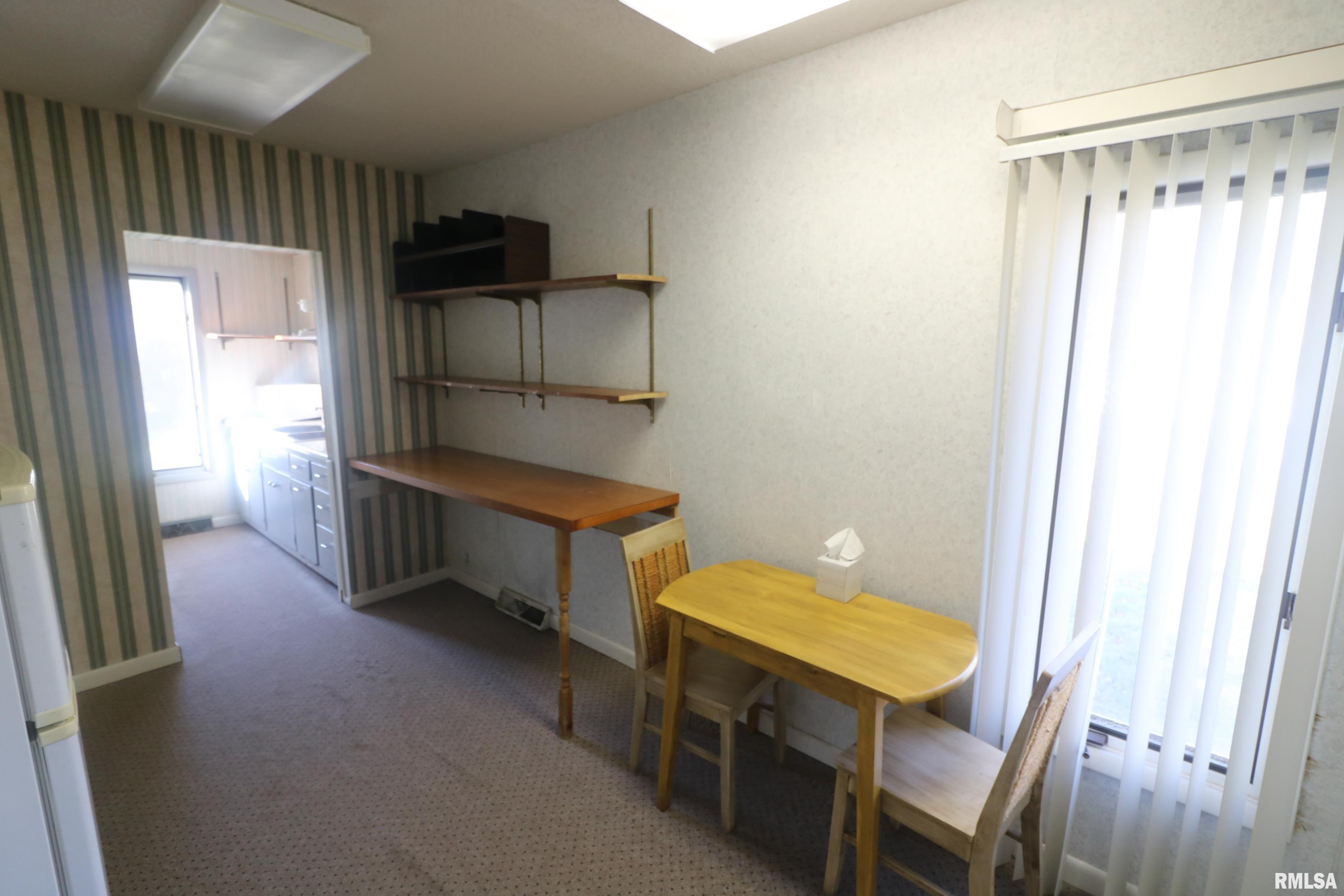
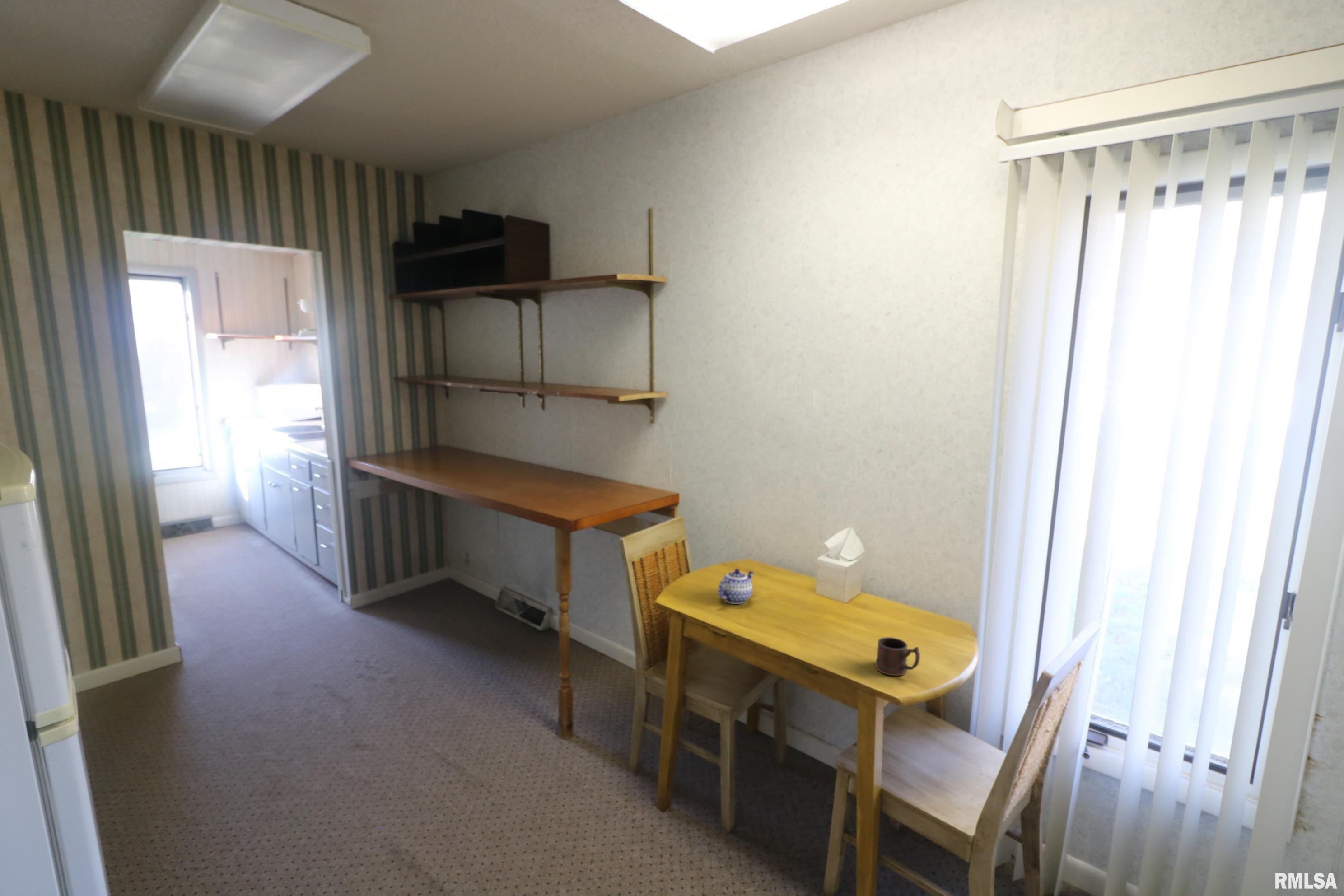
+ mug [875,637,921,677]
+ teapot [717,568,754,605]
